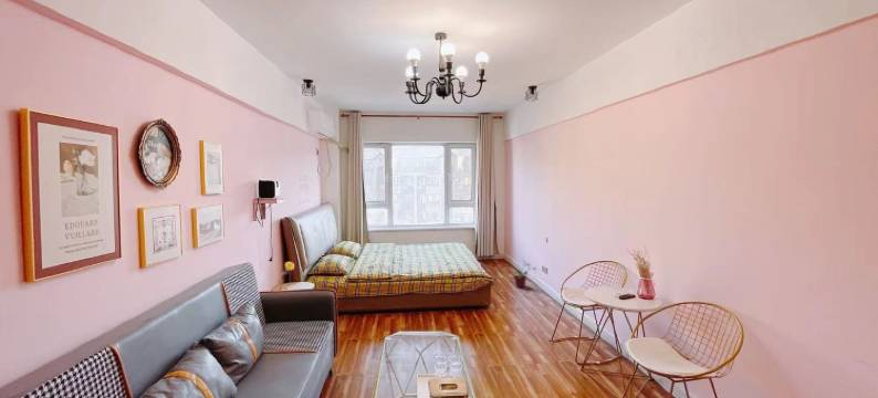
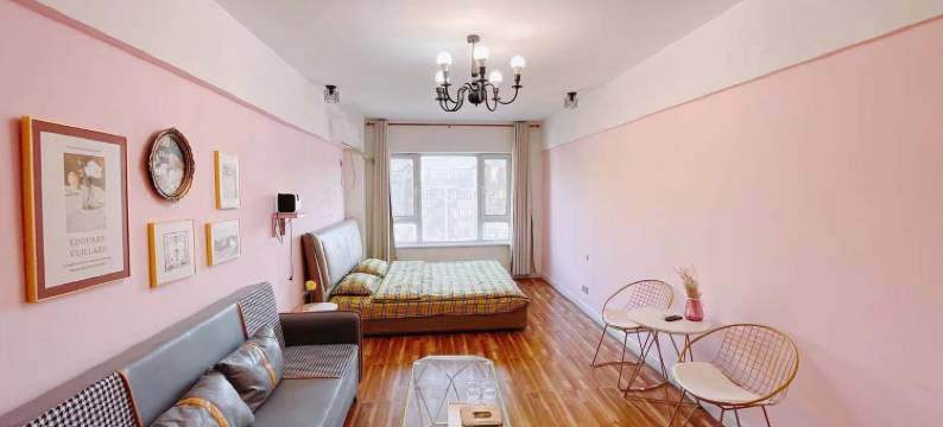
- potted plant [513,260,536,289]
